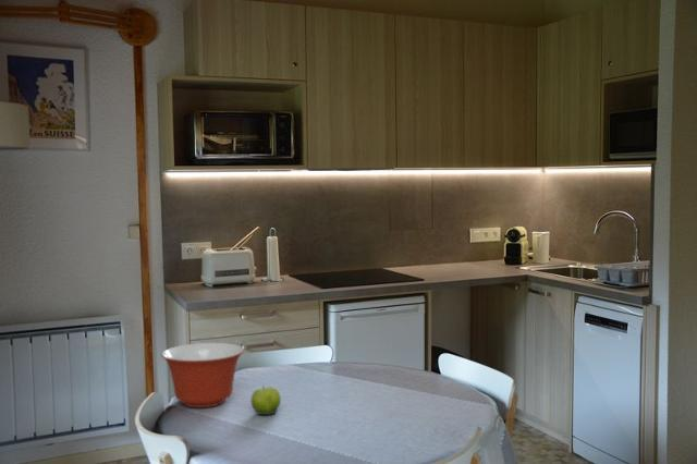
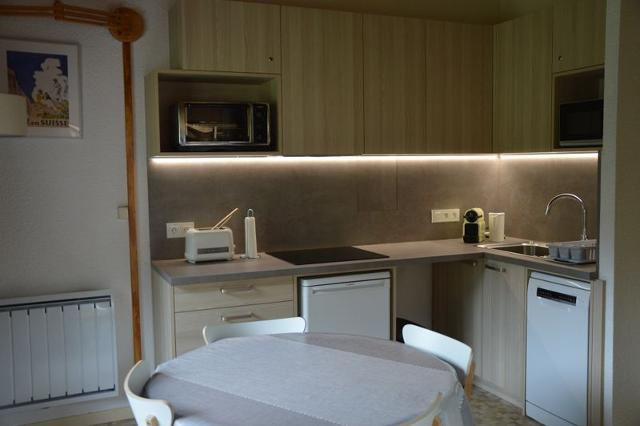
- fruit [250,383,282,416]
- mixing bowl [160,342,245,408]
